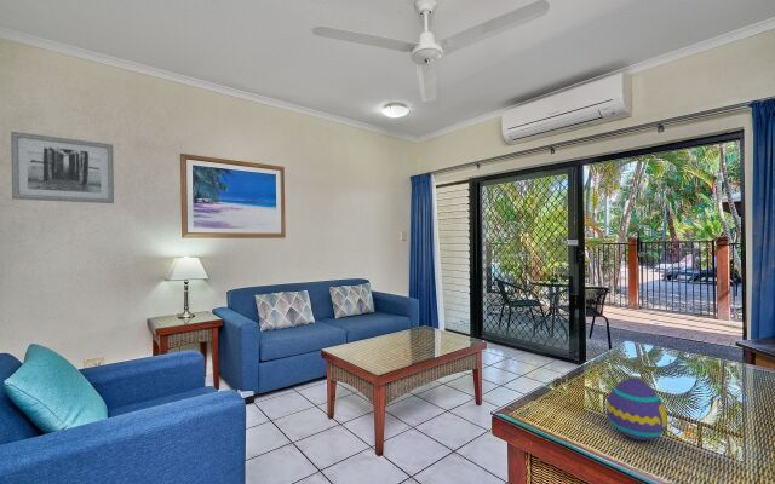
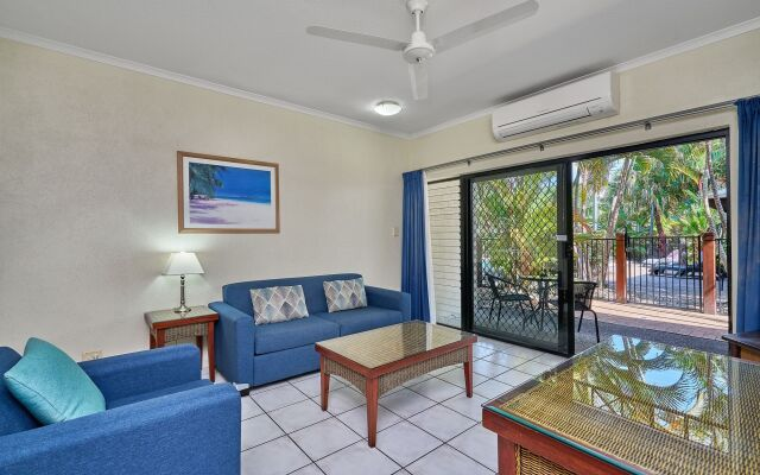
- decorative egg [605,378,668,442]
- wall art [10,131,115,204]
